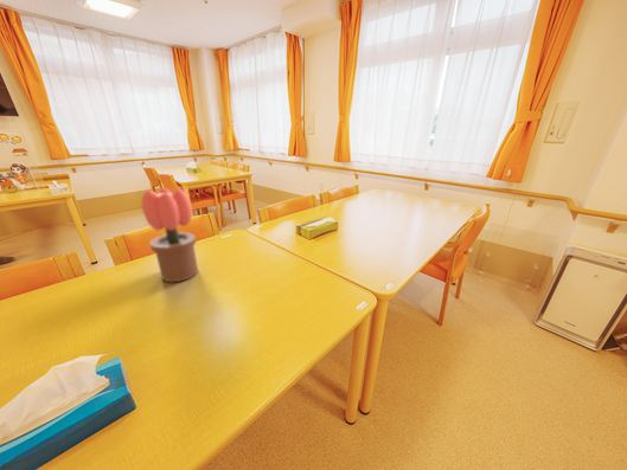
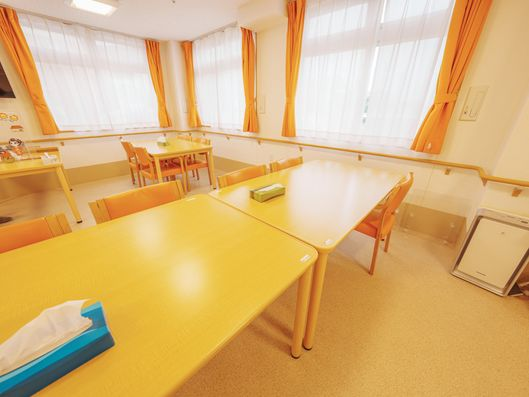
- potted flower [141,187,199,283]
